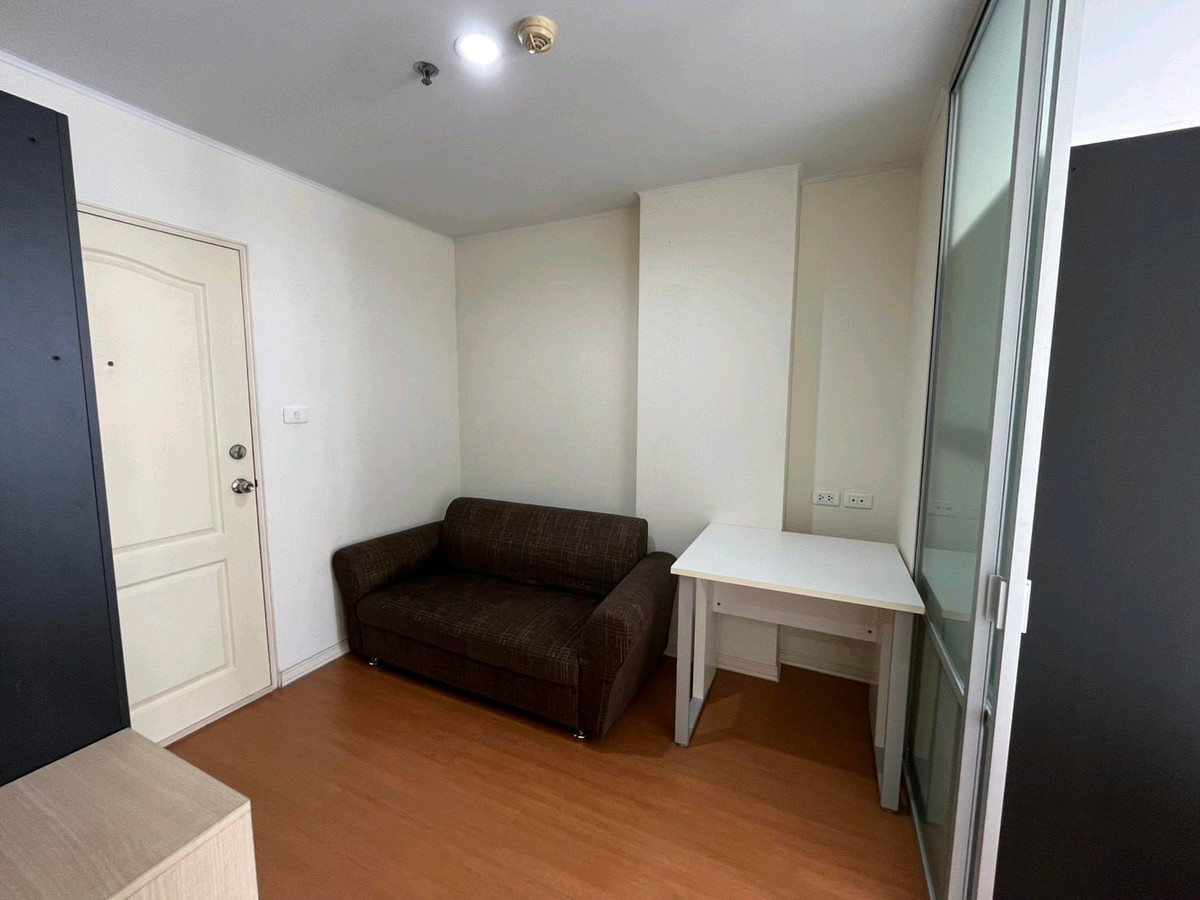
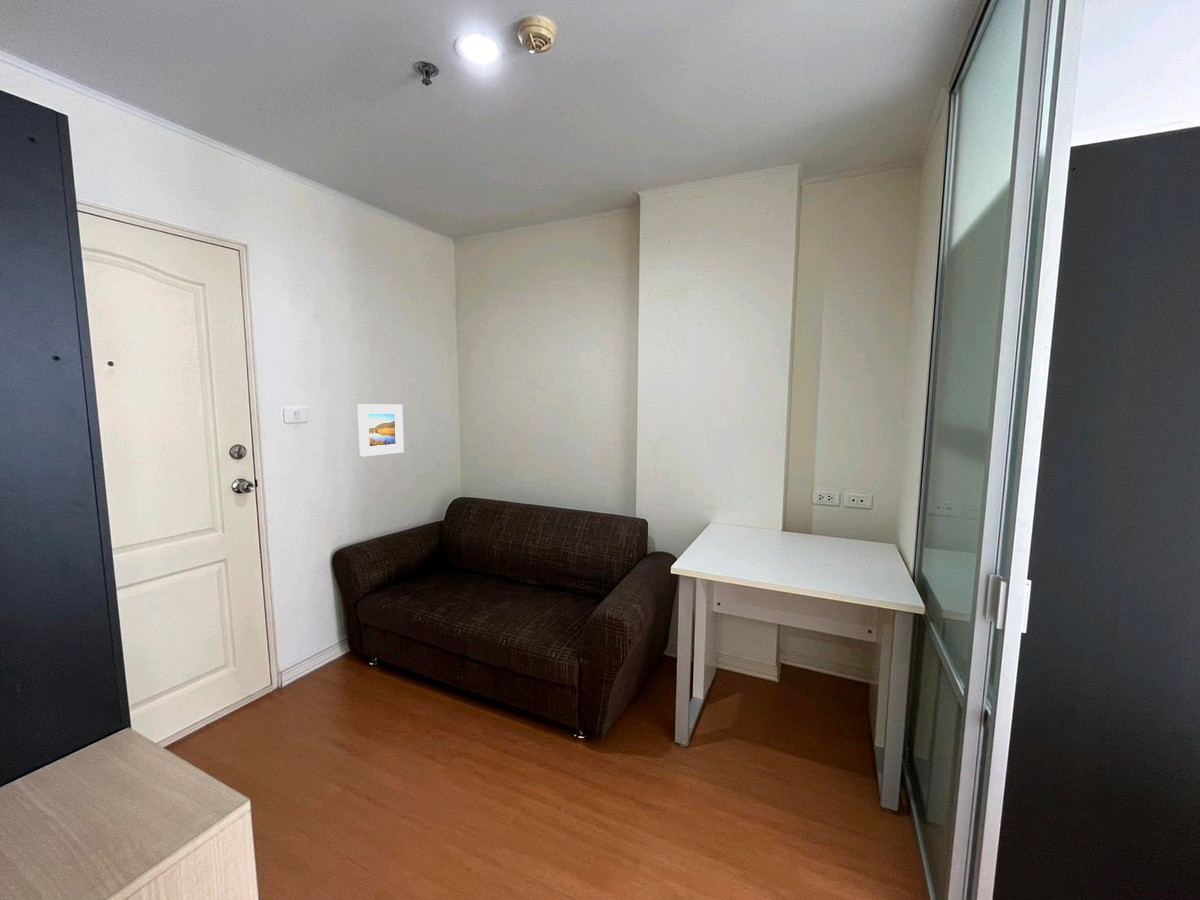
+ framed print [356,403,405,458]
